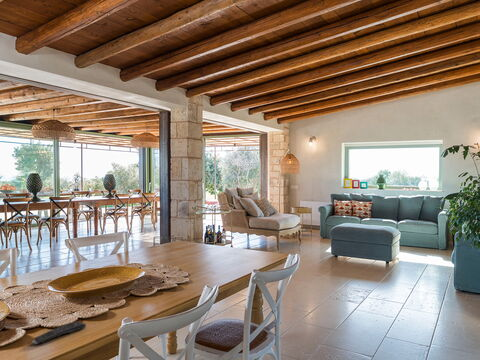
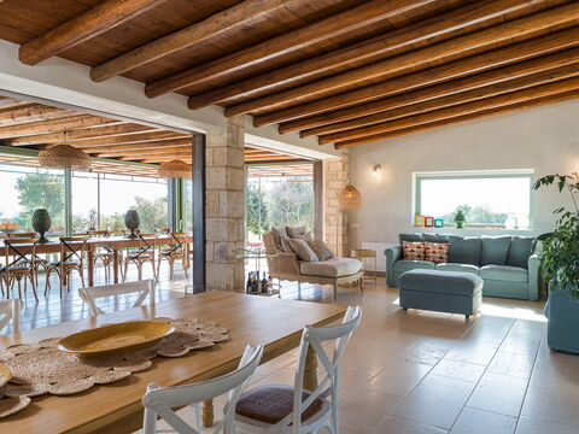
- remote control [31,320,87,345]
